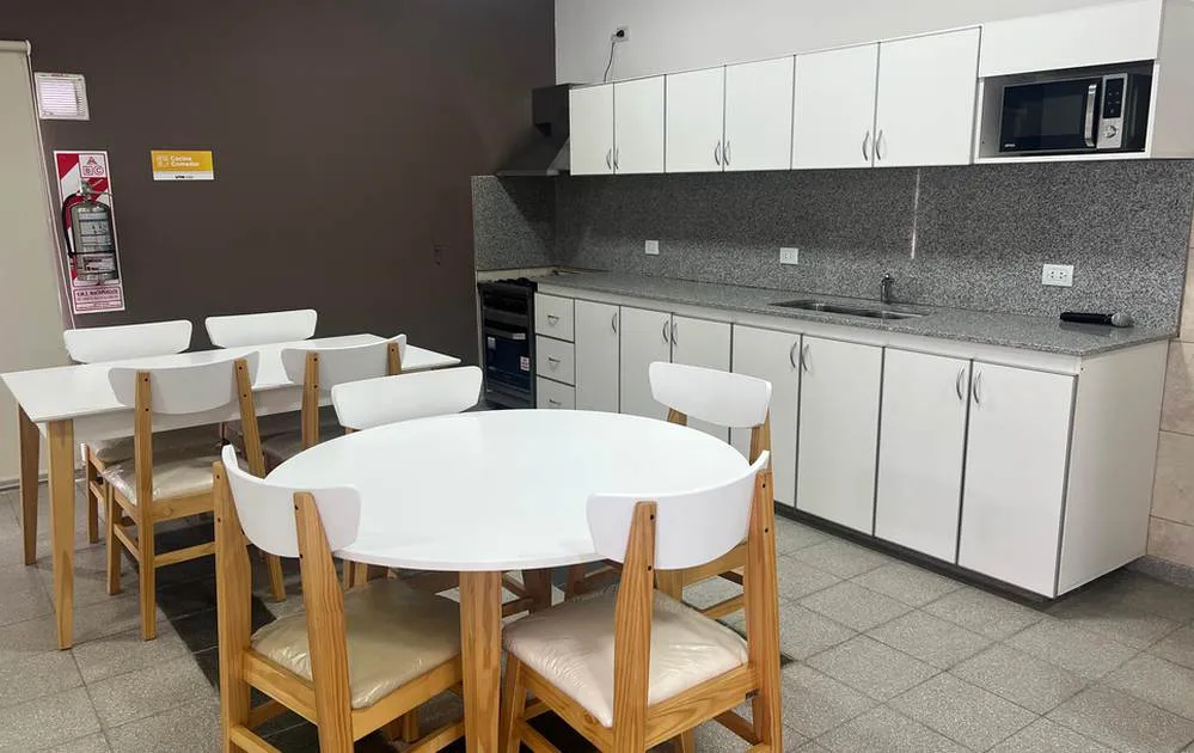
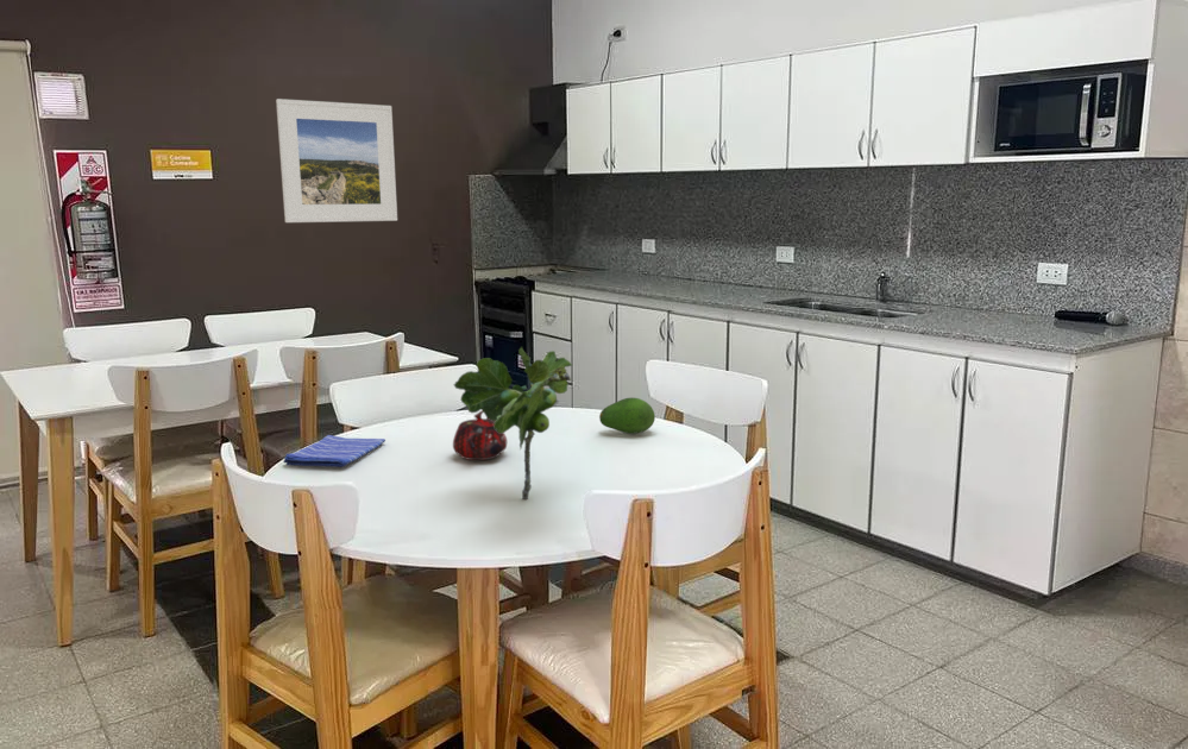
+ plant [453,346,573,501]
+ dish towel [283,434,386,468]
+ fruit [598,397,656,435]
+ teapot [452,410,508,461]
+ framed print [275,97,398,224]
